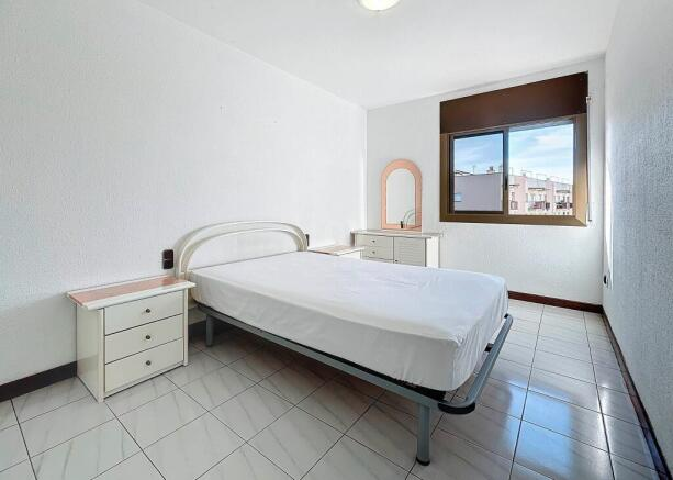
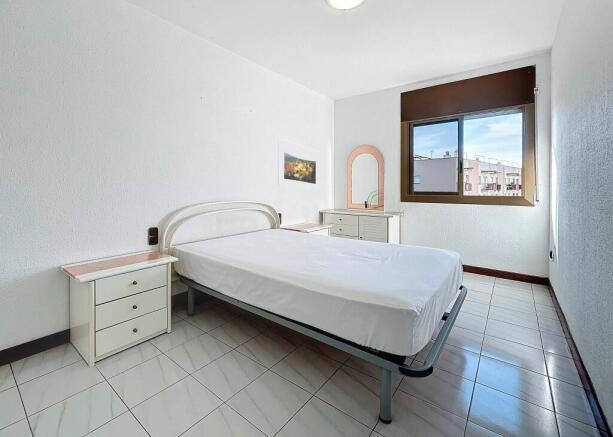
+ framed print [277,138,321,192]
